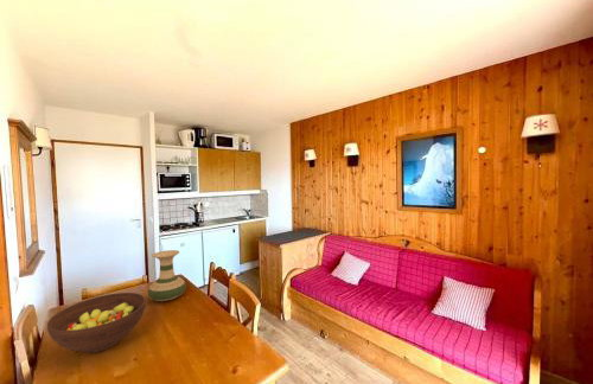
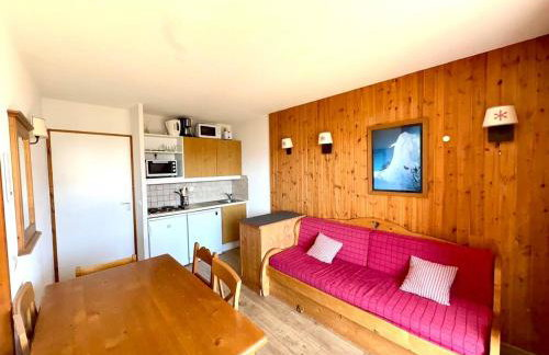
- fruit bowl [46,292,147,354]
- vase [147,249,187,302]
